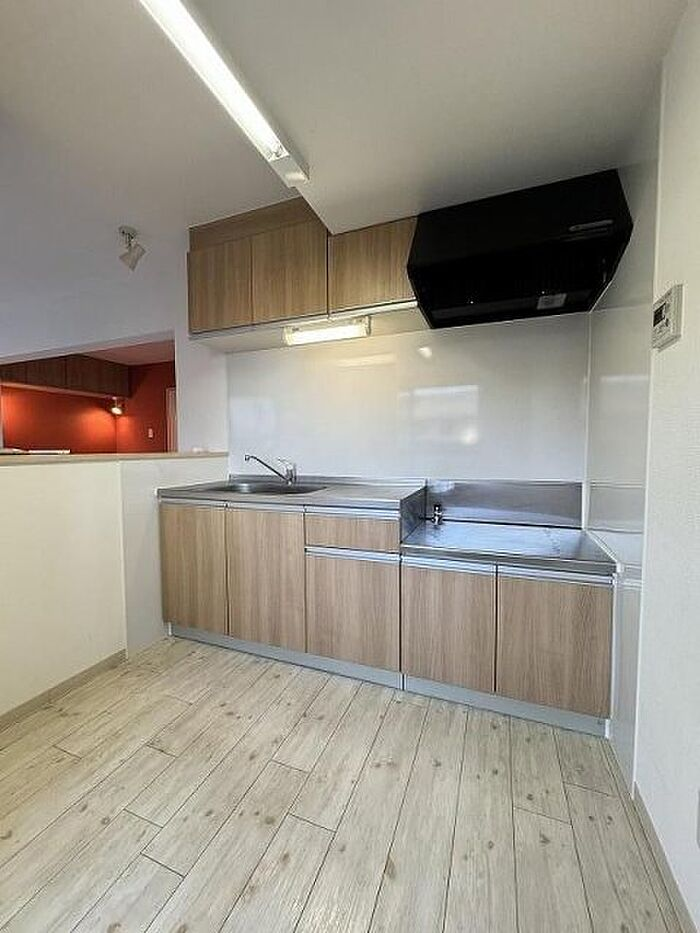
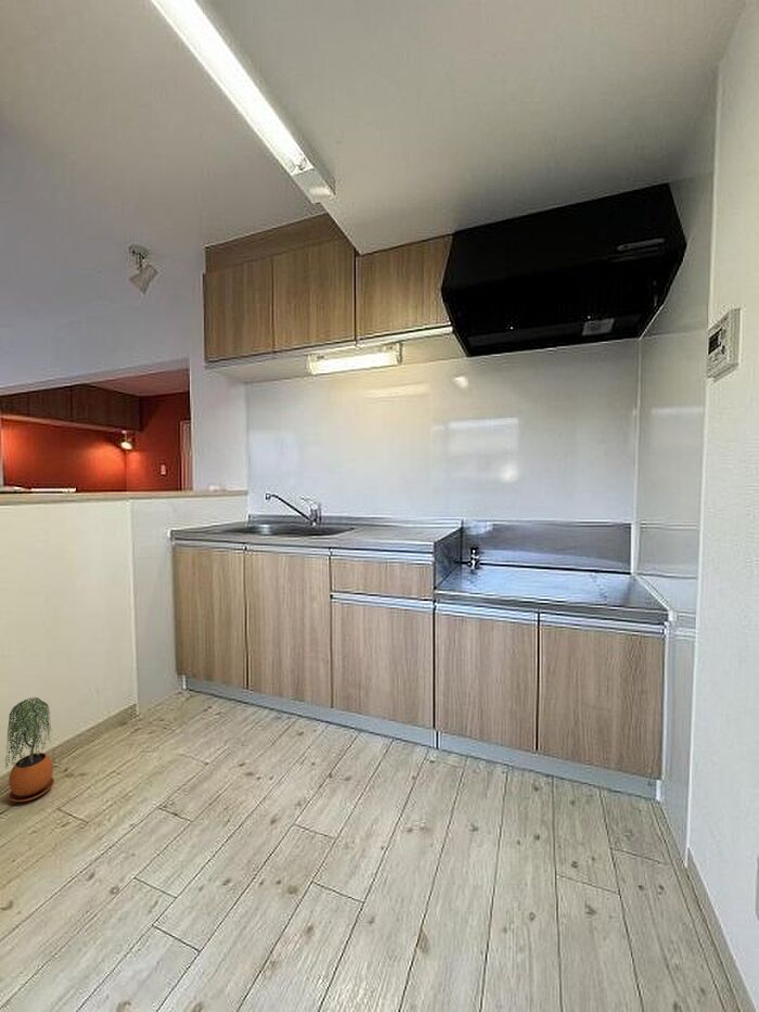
+ potted plant [4,696,55,803]
